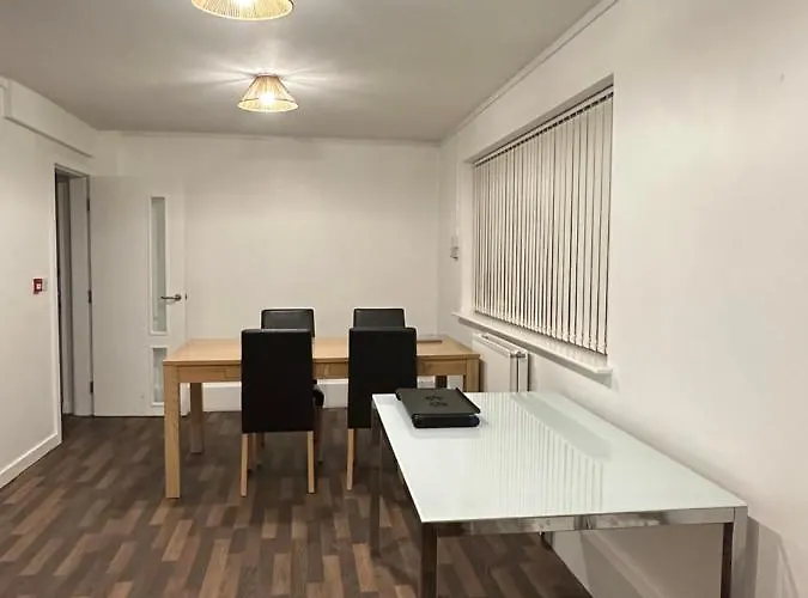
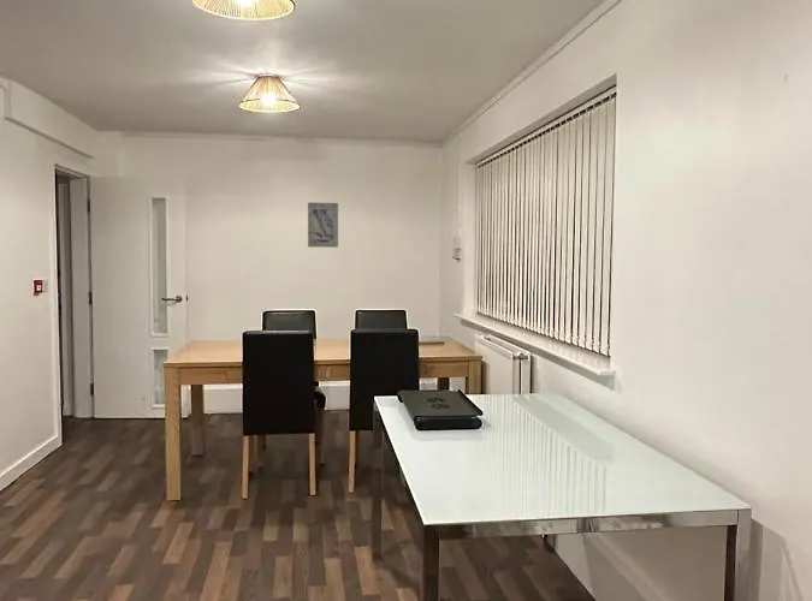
+ wall art [307,201,339,249]
